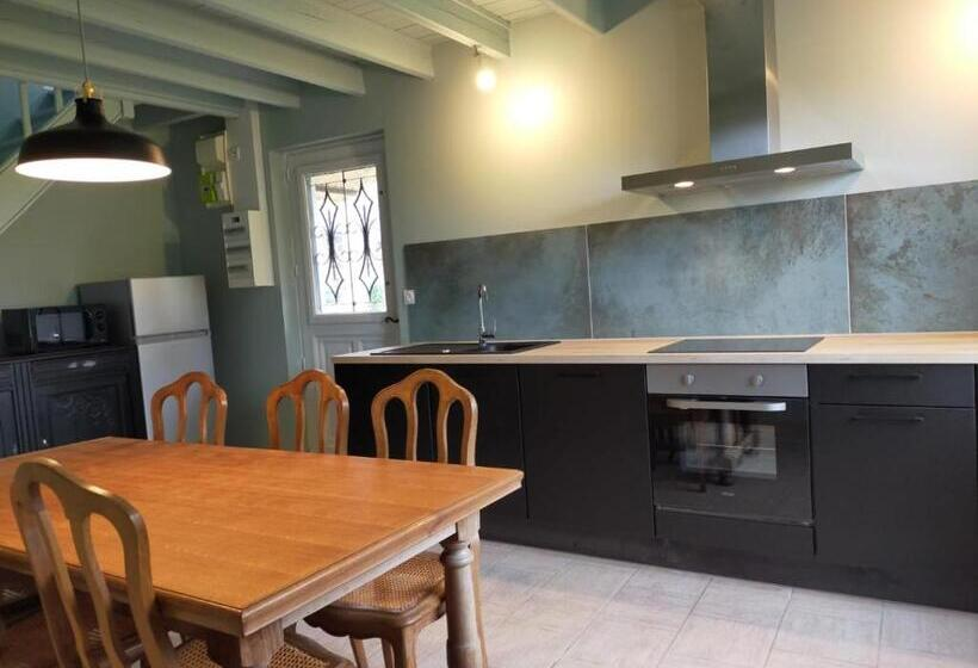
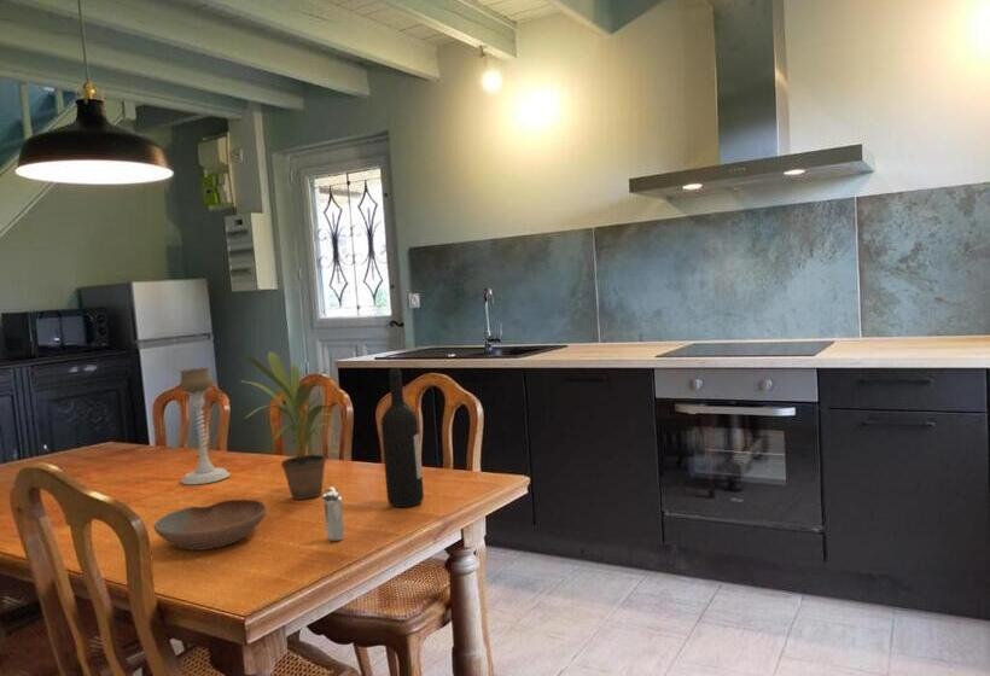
+ shaker [321,485,345,542]
+ bowl [153,499,268,552]
+ wine bottle [380,367,425,508]
+ potted plant [239,350,340,501]
+ candle holder [179,367,231,485]
